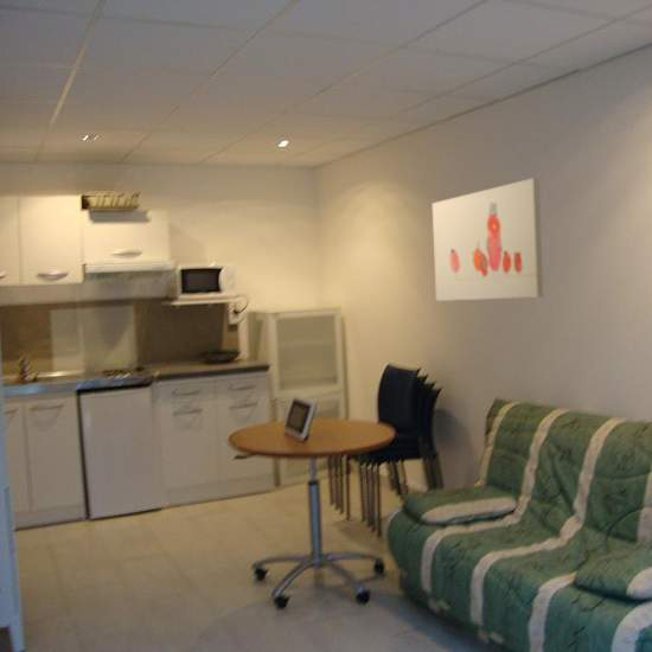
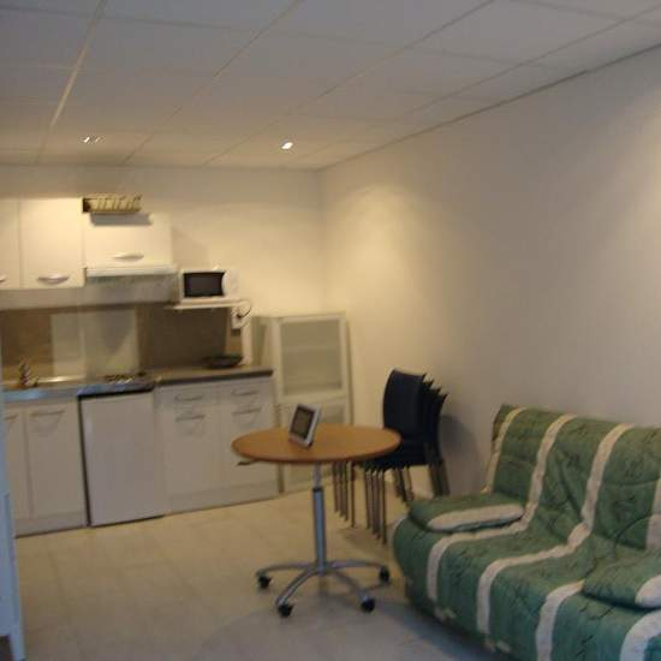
- wall art [432,177,544,302]
